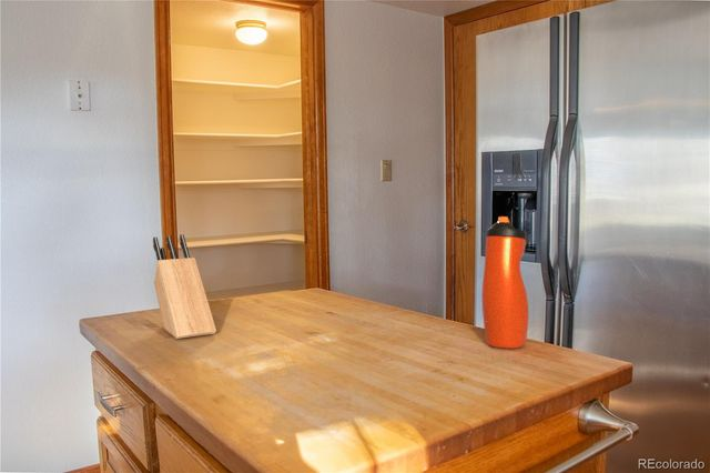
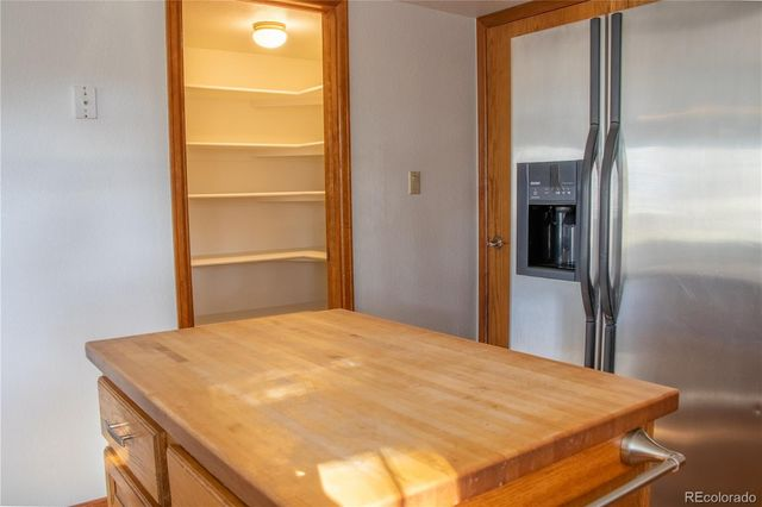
- knife block [152,233,217,340]
- water bottle [480,215,530,350]
